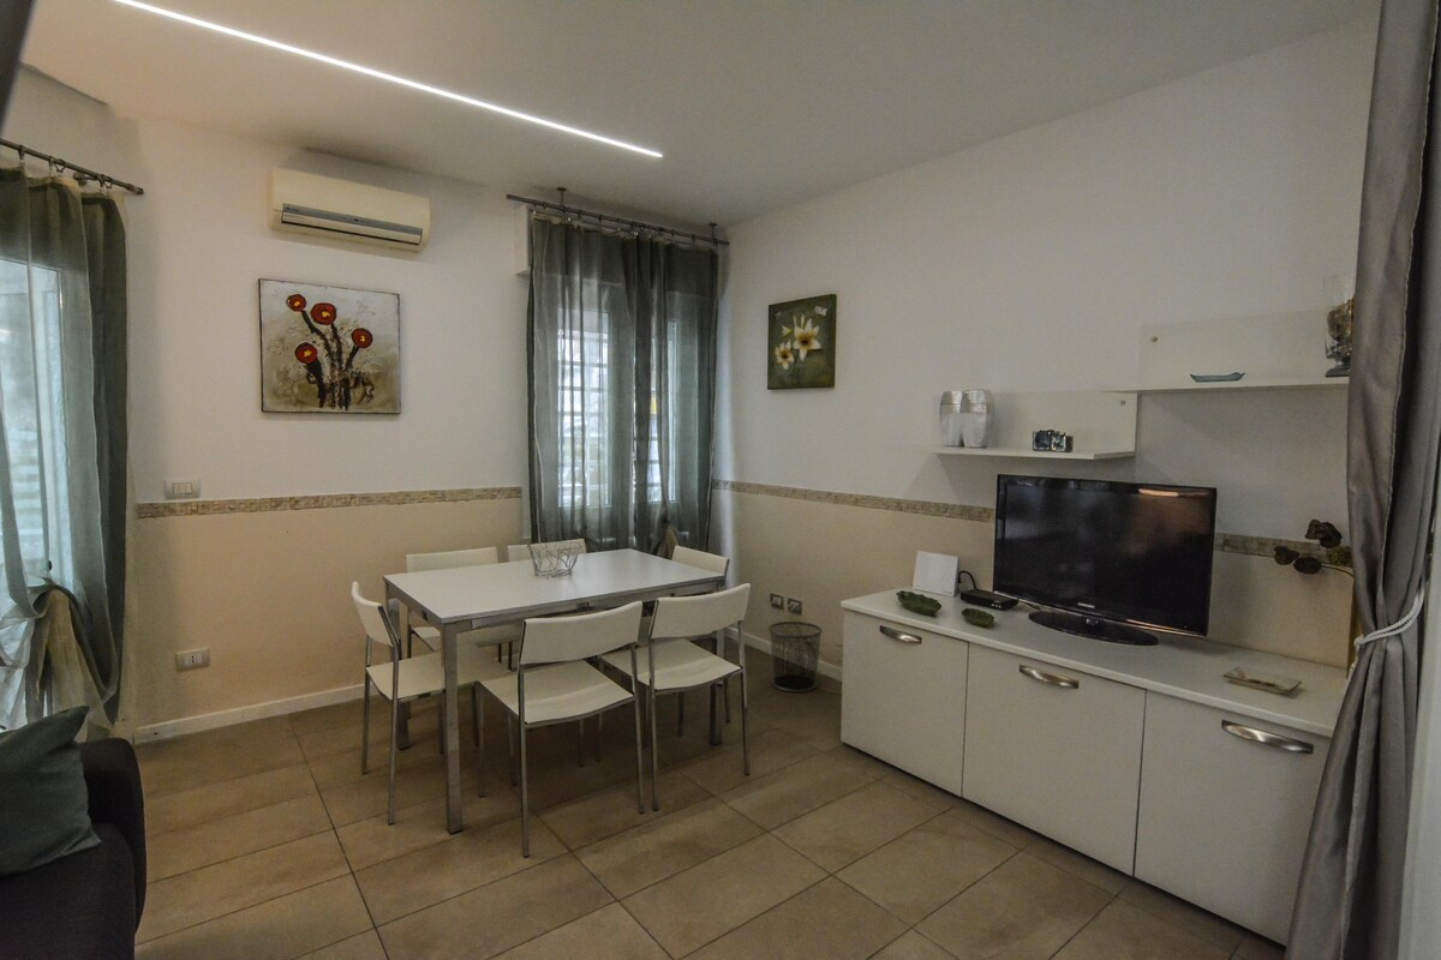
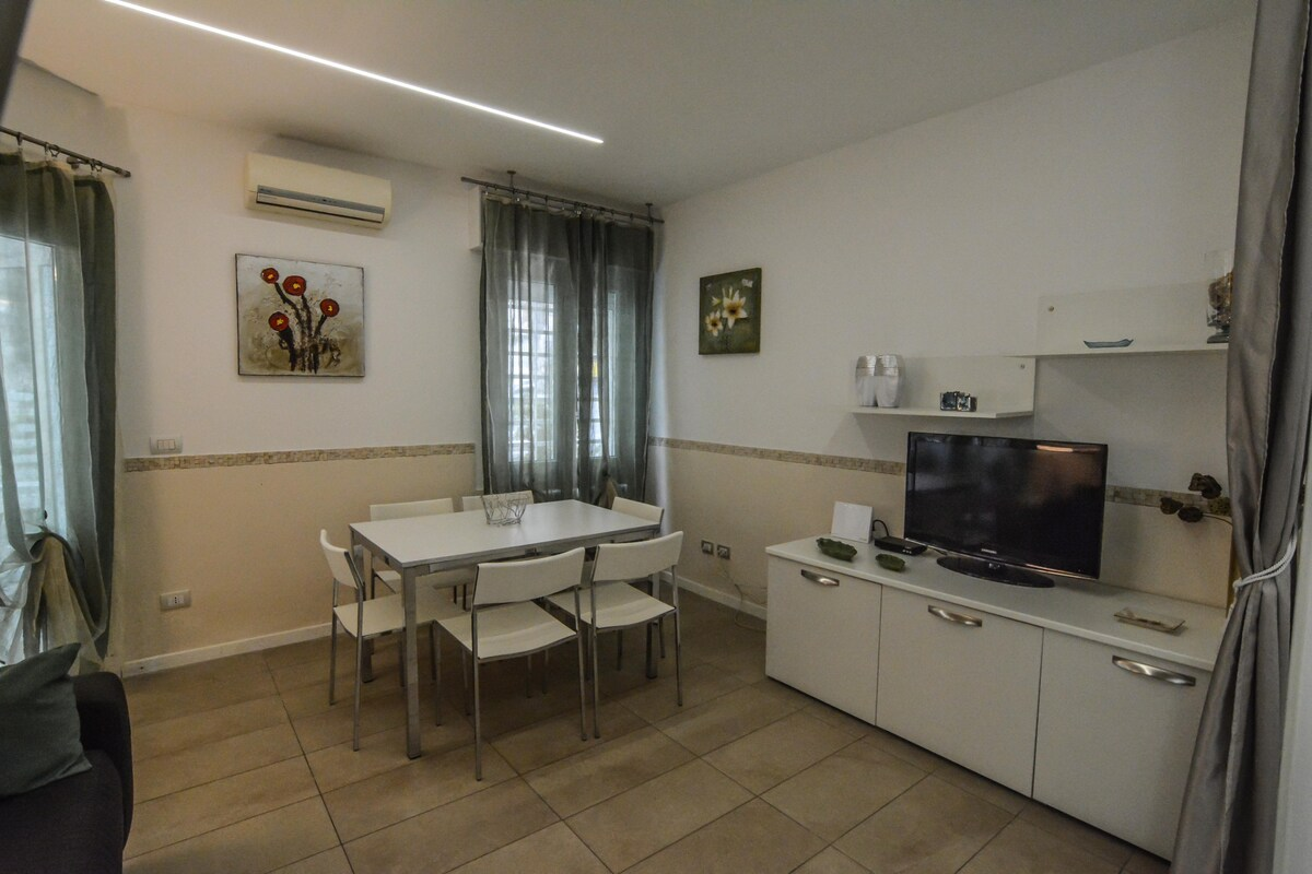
- waste bin [767,620,824,694]
